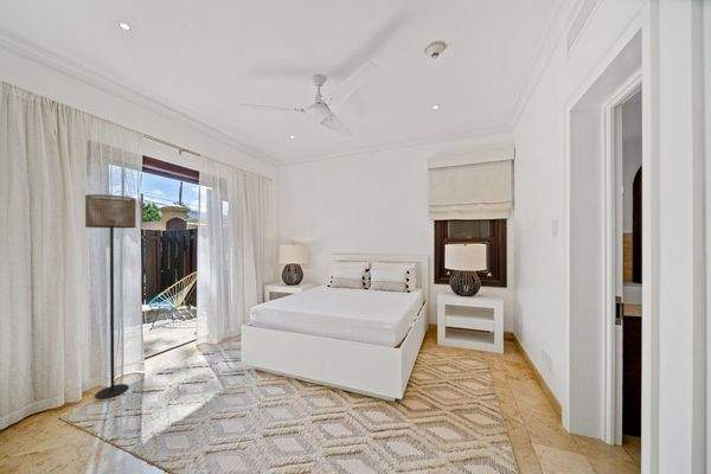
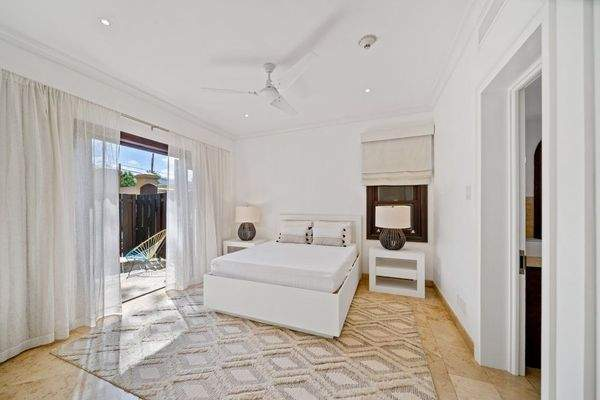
- floor lamp [84,193,137,401]
